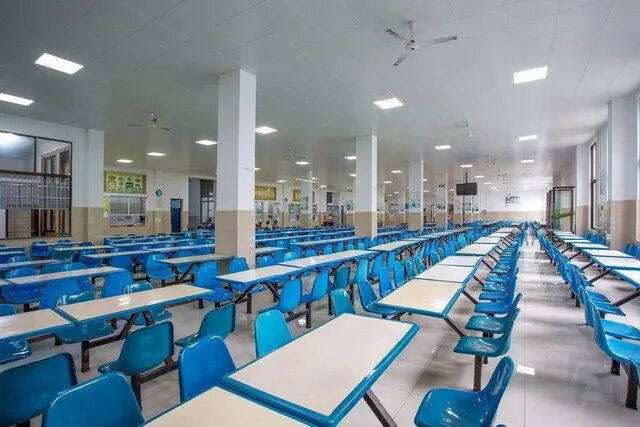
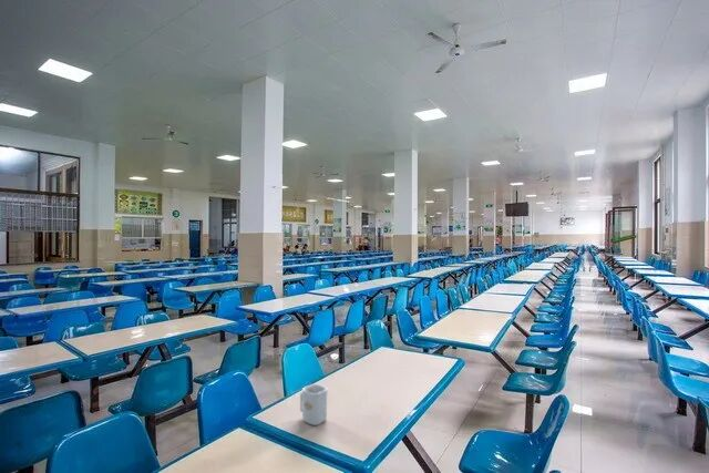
+ mug [299,383,329,426]
